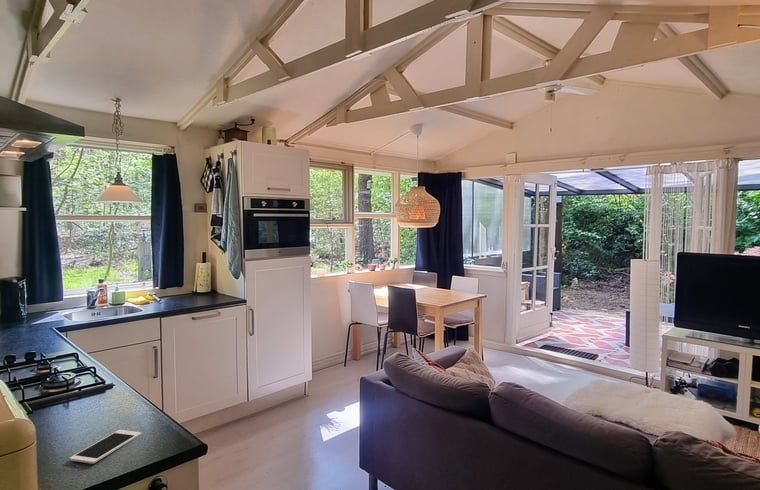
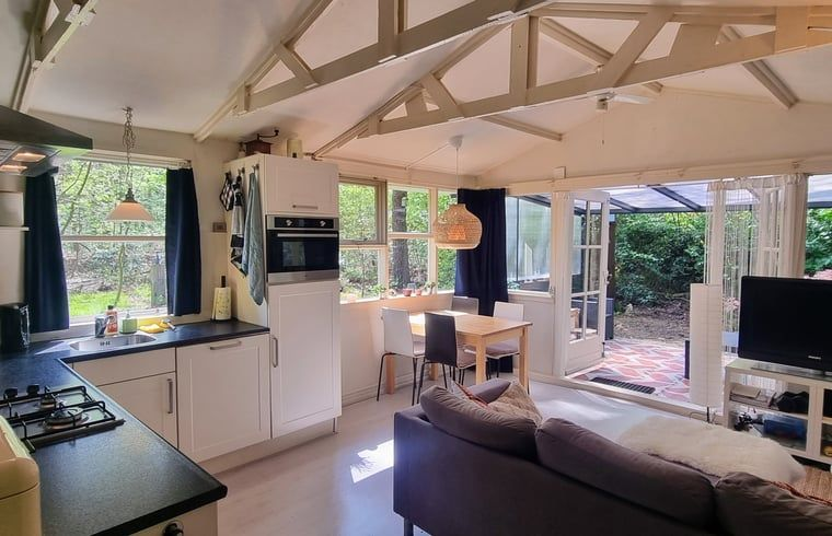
- cell phone [69,429,142,465]
